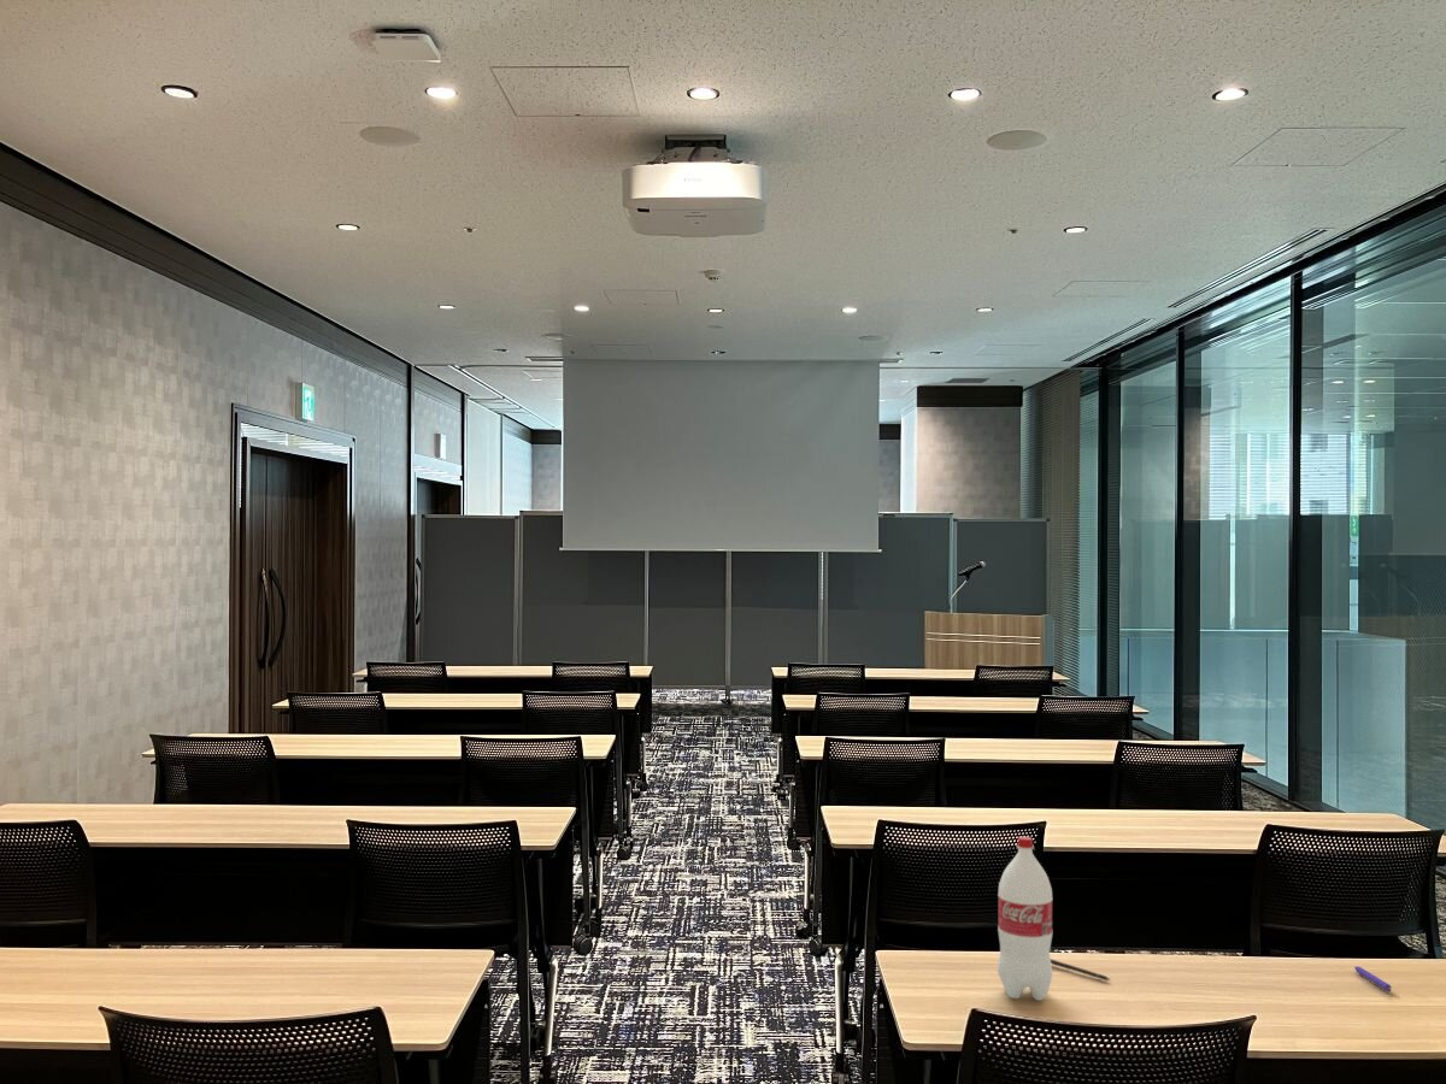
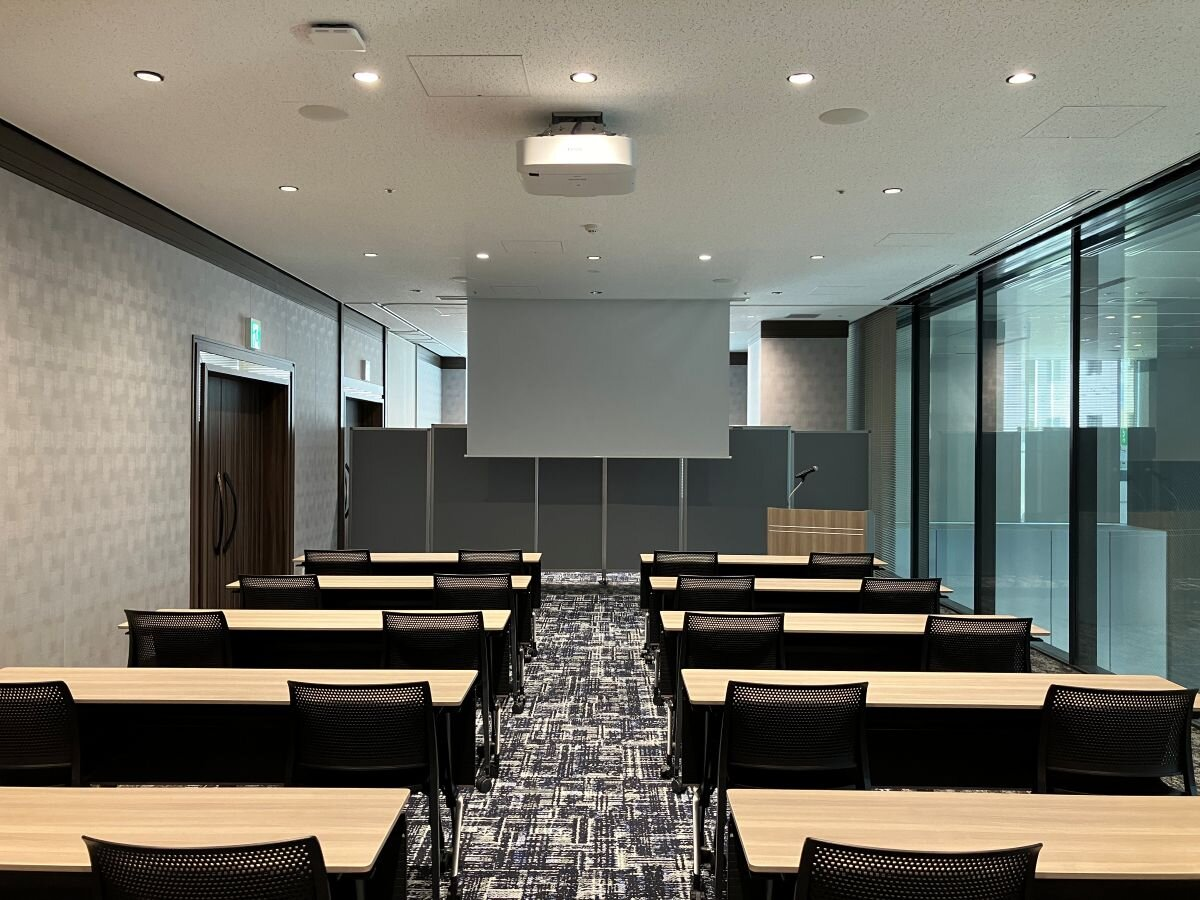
- bottle [997,836,1053,1001]
- pen [1050,958,1112,982]
- pen [1353,965,1392,992]
